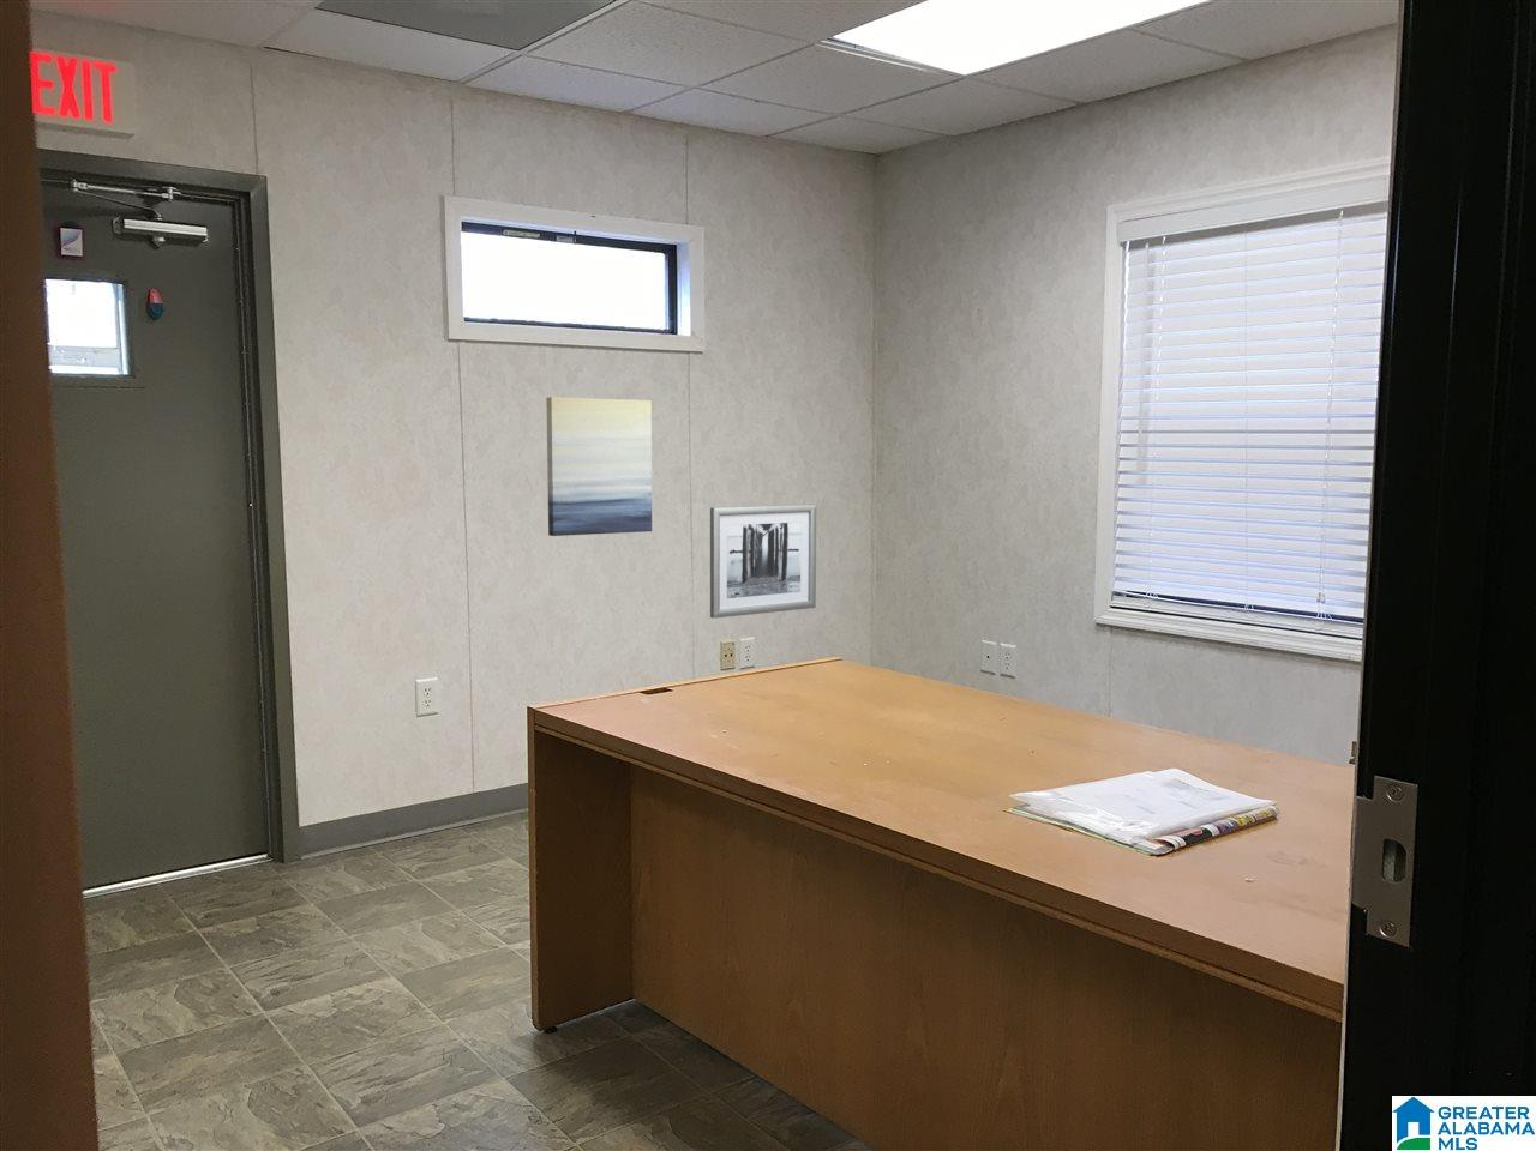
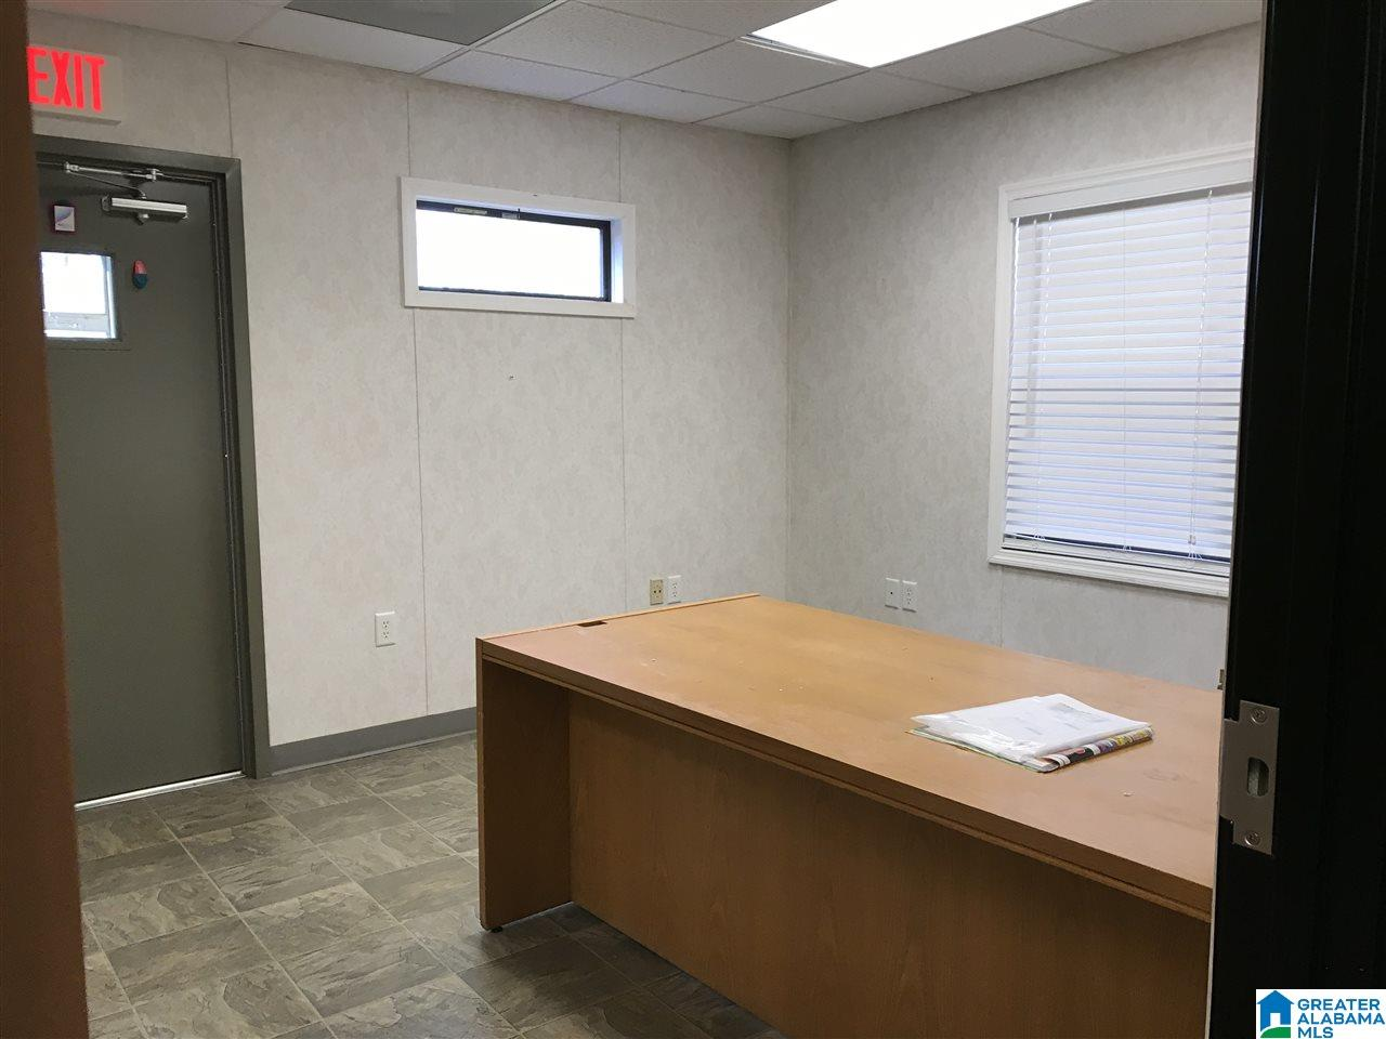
- wall art [709,503,818,620]
- wall art [544,395,653,537]
